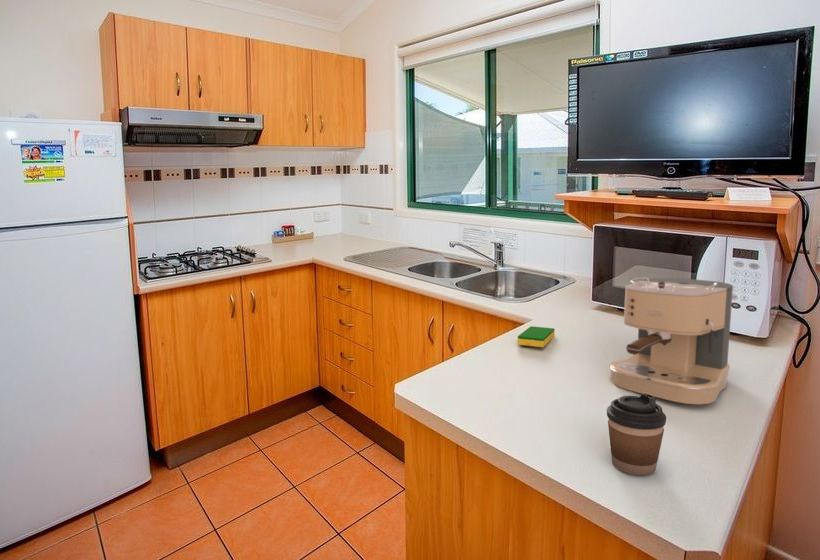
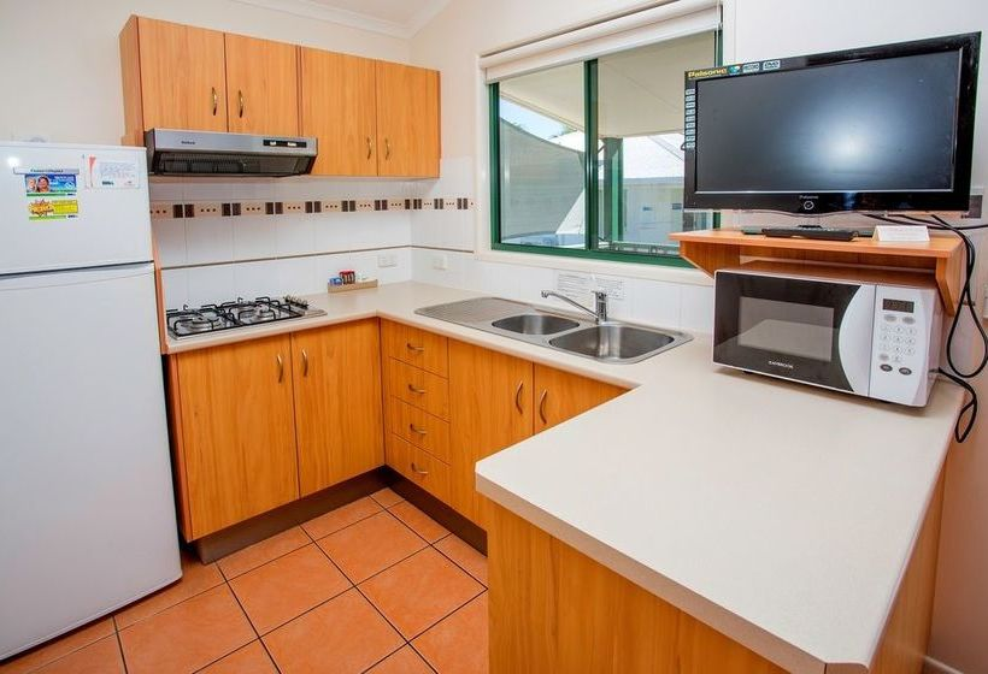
- coffee maker [609,276,734,405]
- dish sponge [517,325,556,348]
- coffee cup [606,393,667,476]
